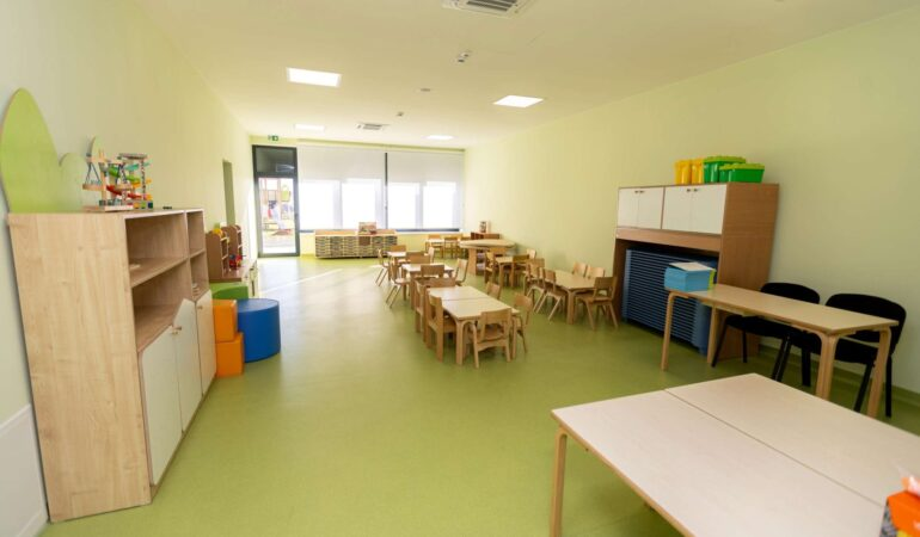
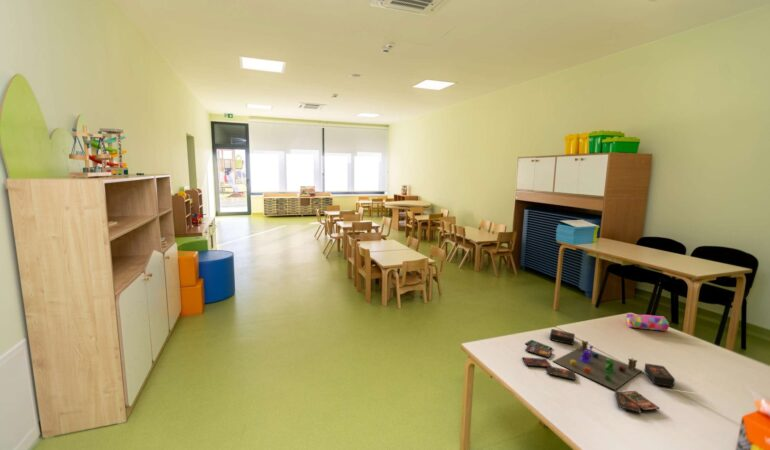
+ pencil case [625,312,670,332]
+ board game [521,328,676,414]
